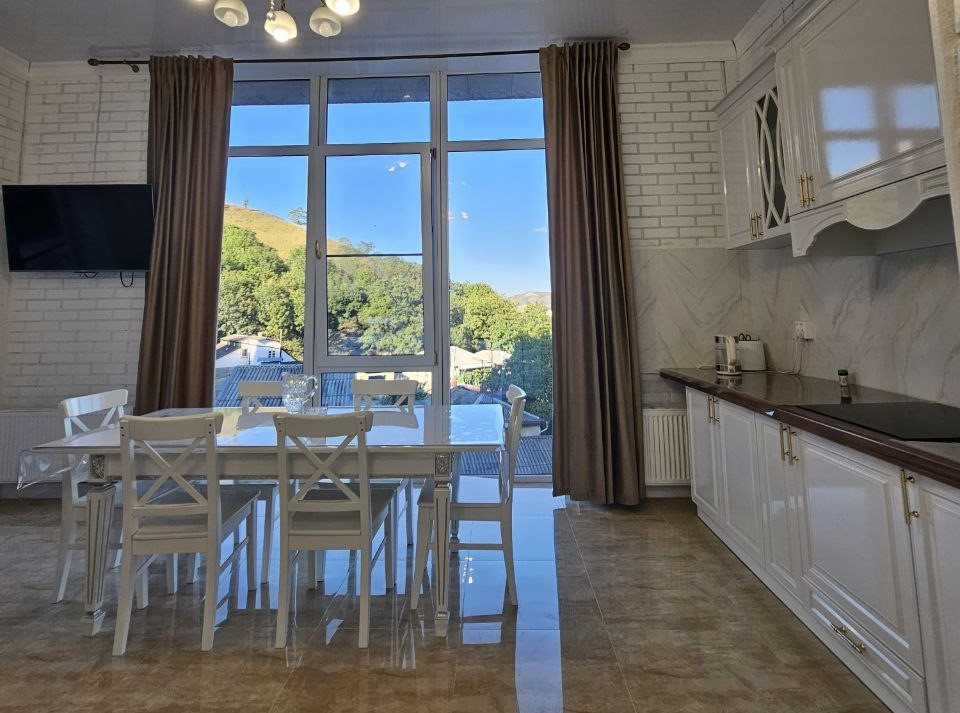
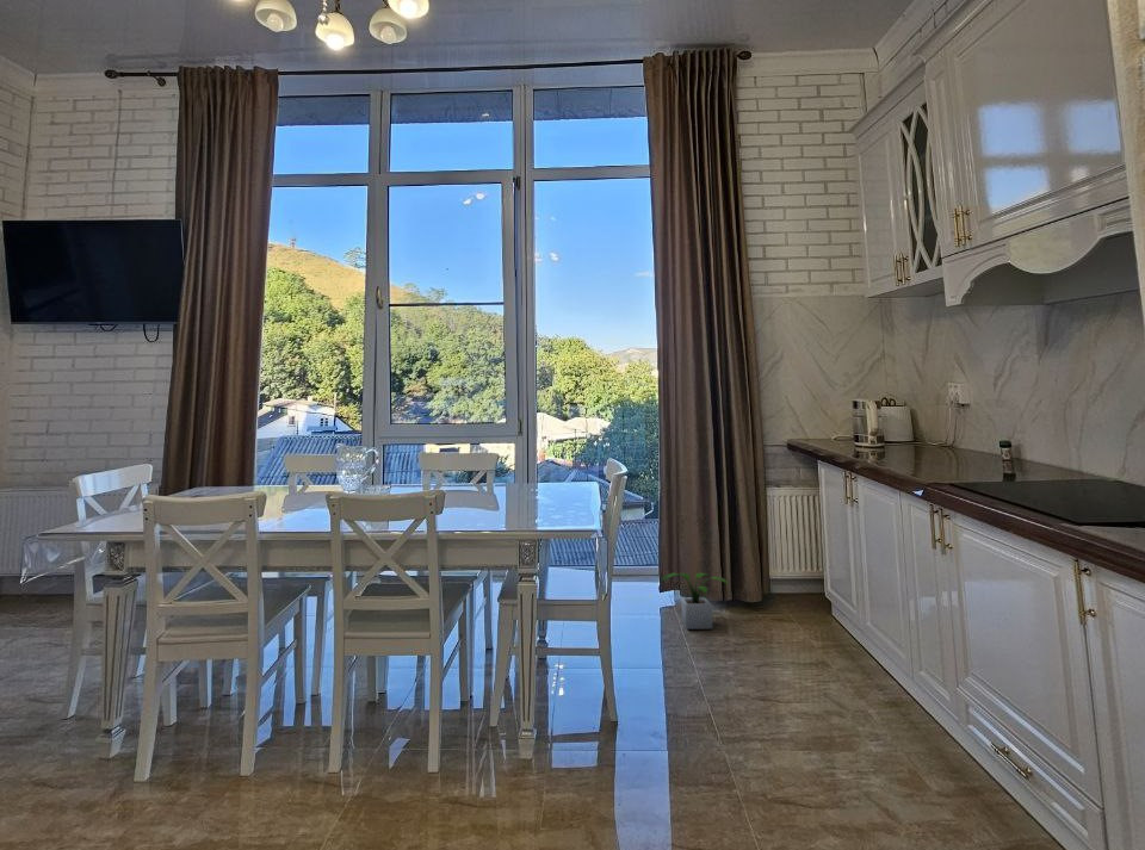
+ potted plant [661,571,730,631]
